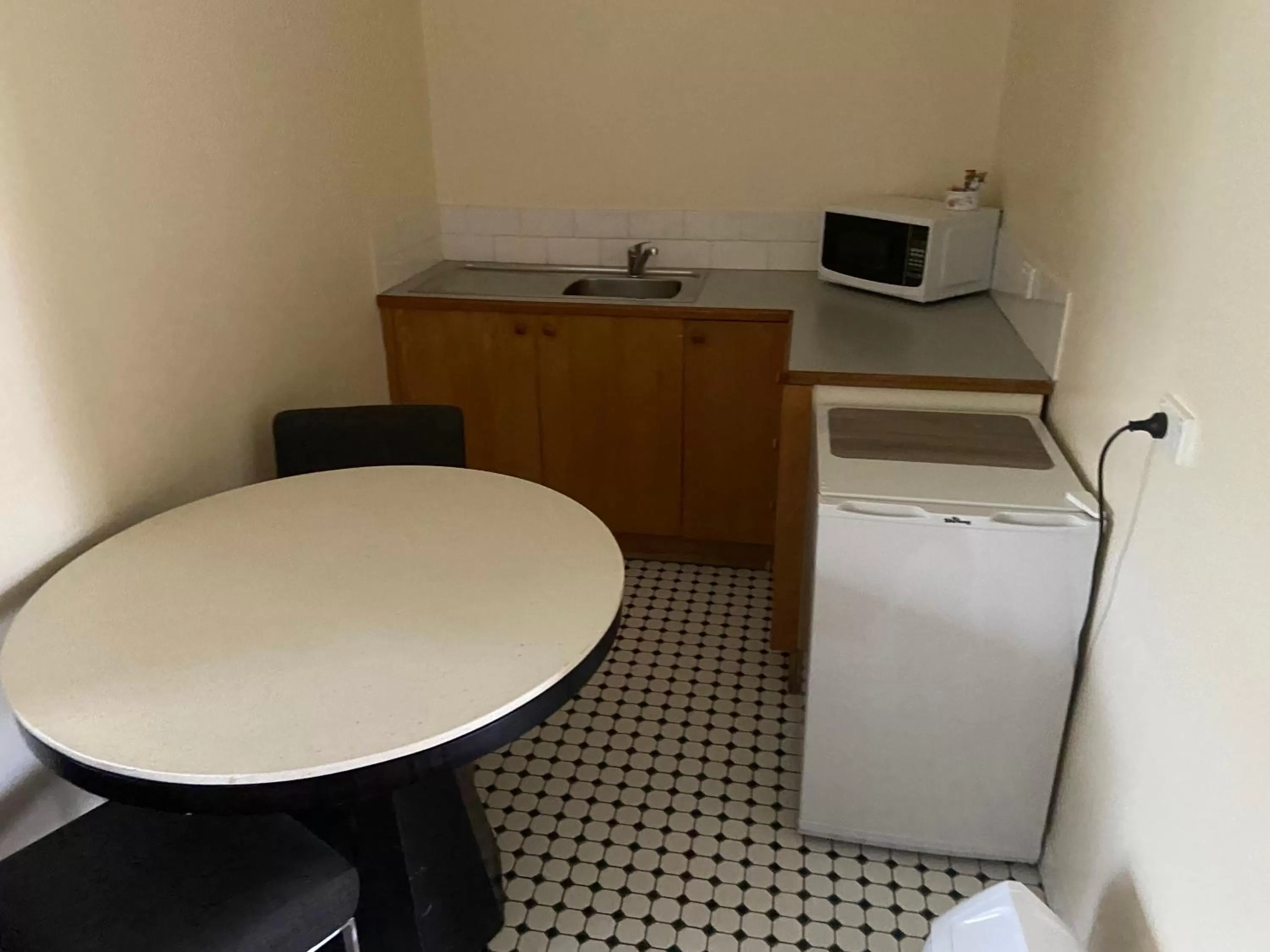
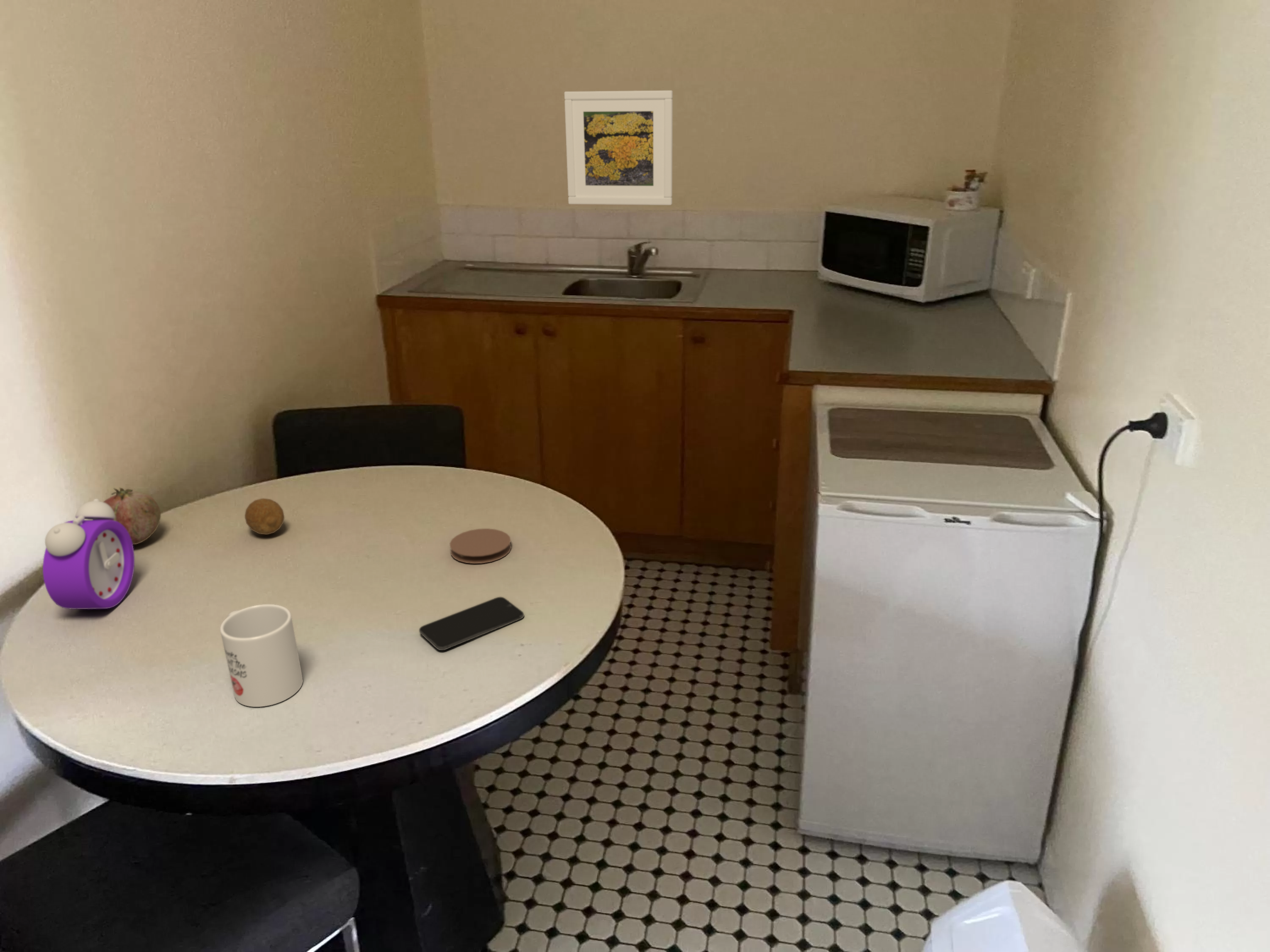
+ coaster [450,528,512,564]
+ fruit [244,498,285,535]
+ smartphone [419,597,525,651]
+ alarm clock [42,498,135,610]
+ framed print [564,90,673,206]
+ mug [220,604,304,707]
+ fruit [102,487,161,545]
